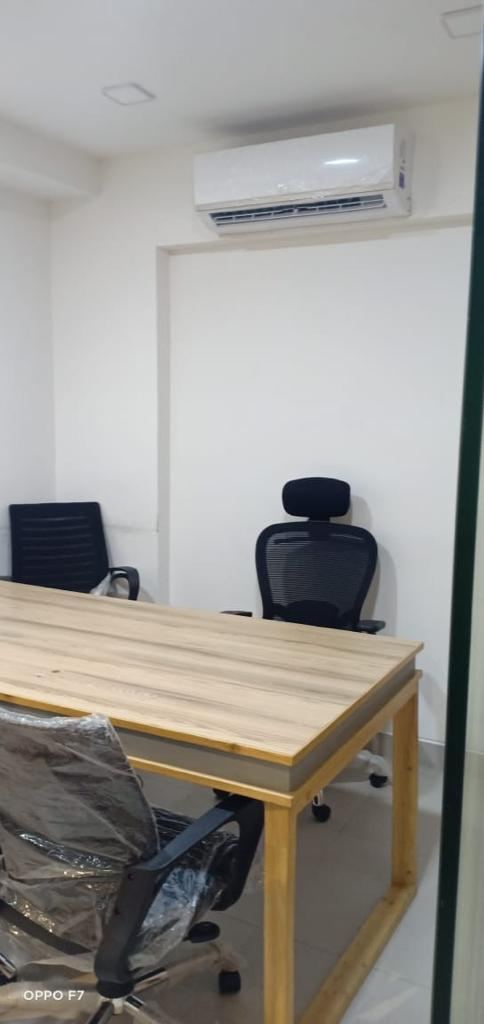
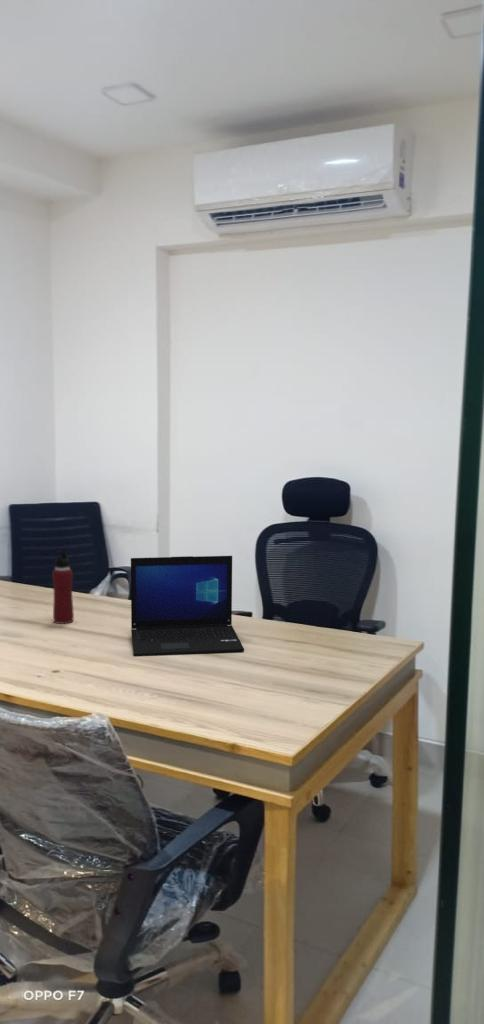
+ water bottle [51,548,75,625]
+ laptop [130,555,245,657]
